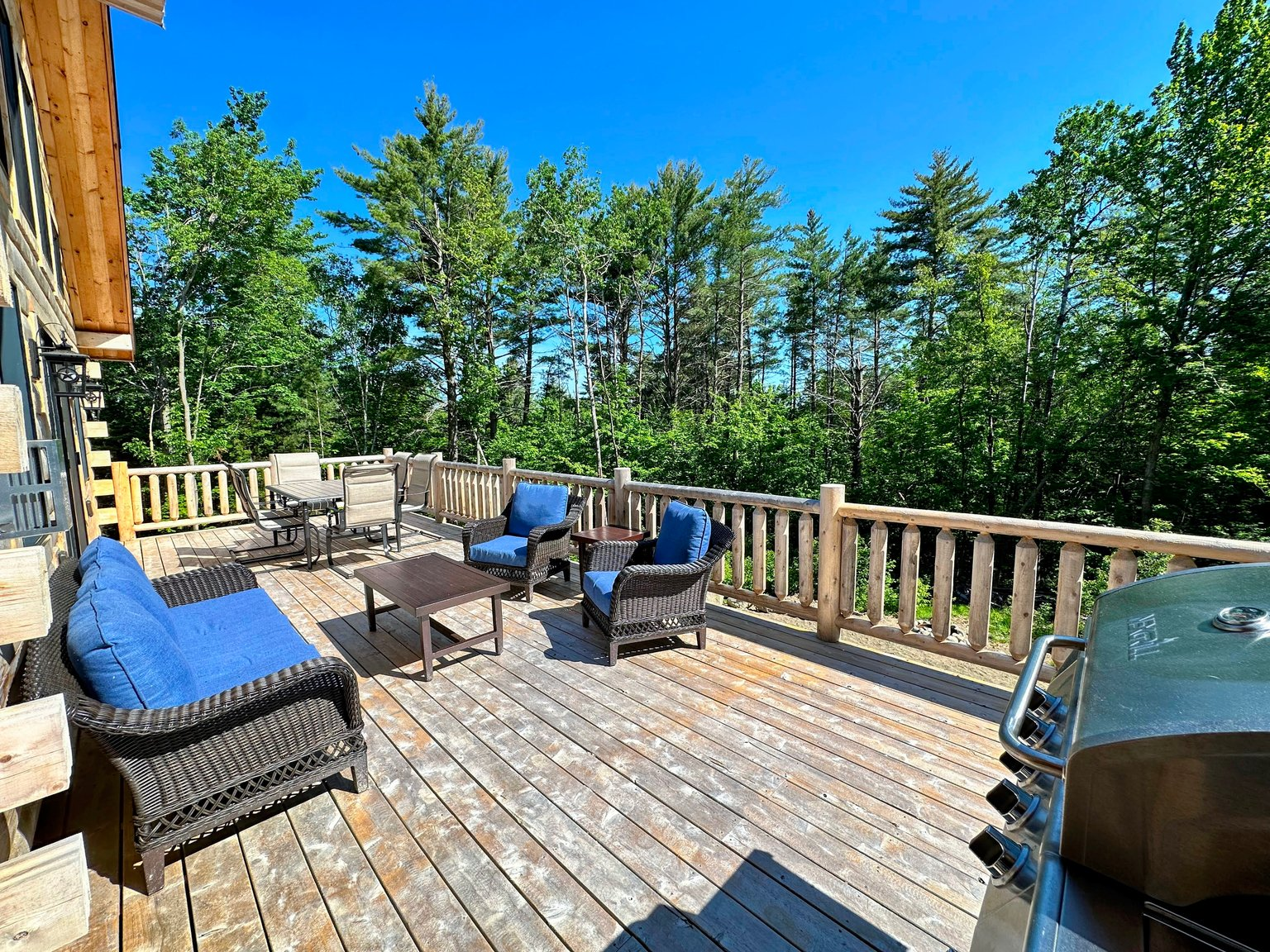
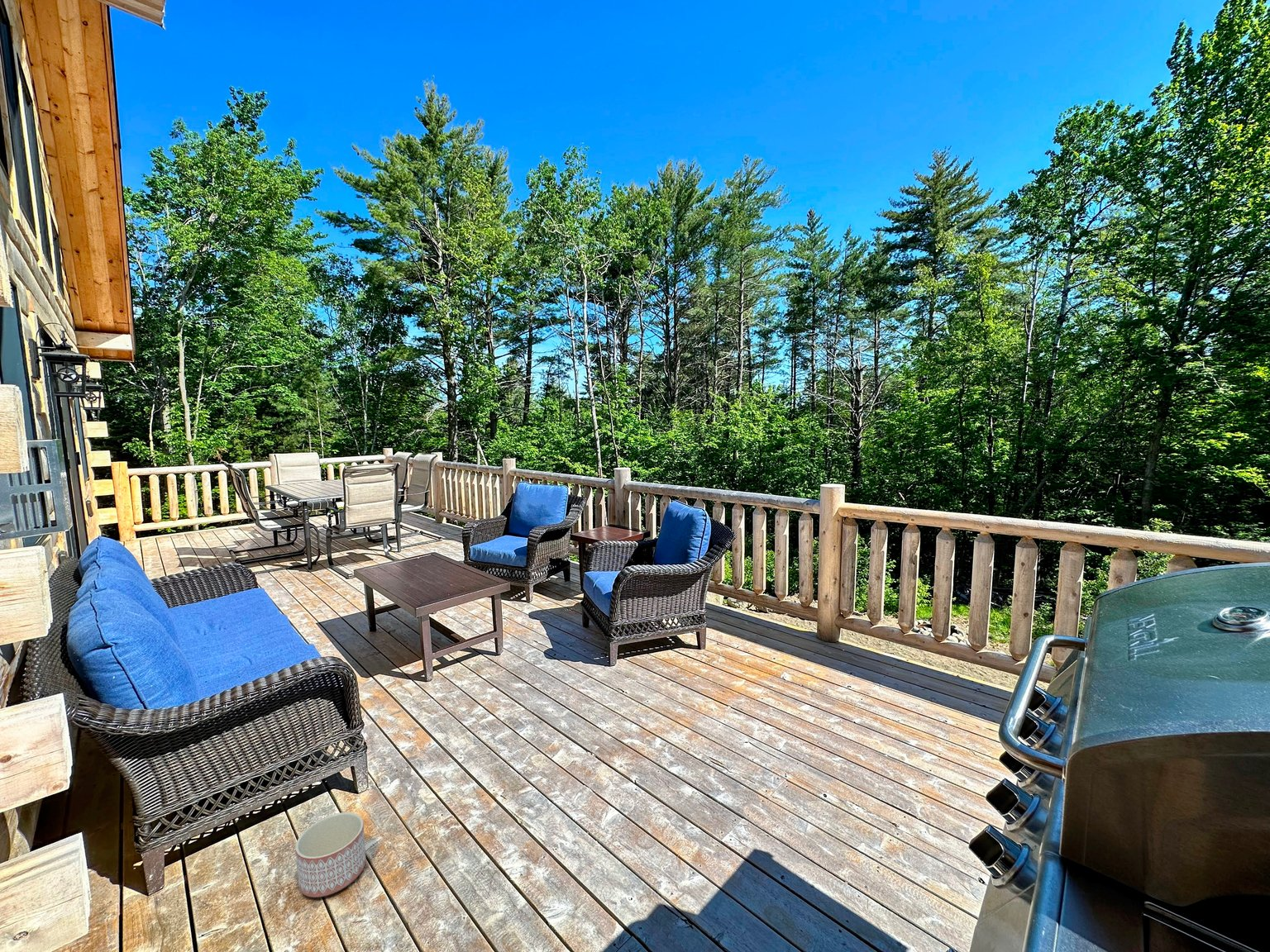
+ planter [294,812,367,898]
